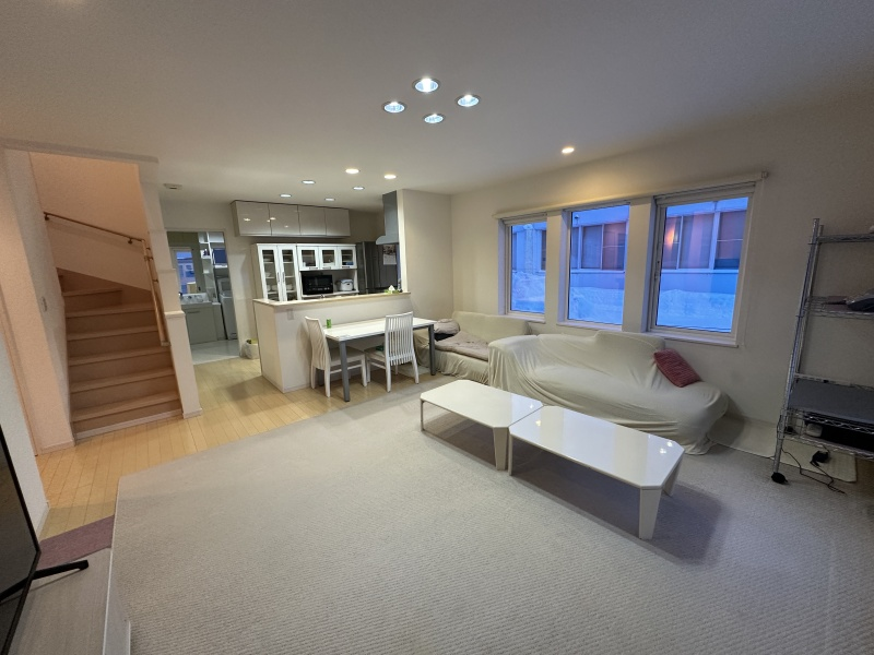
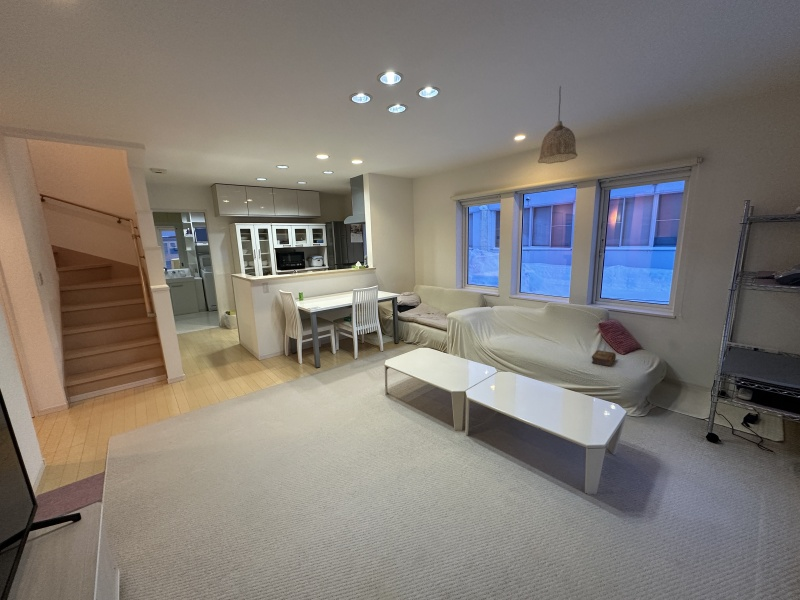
+ book [590,349,617,367]
+ pendant lamp [537,85,578,165]
